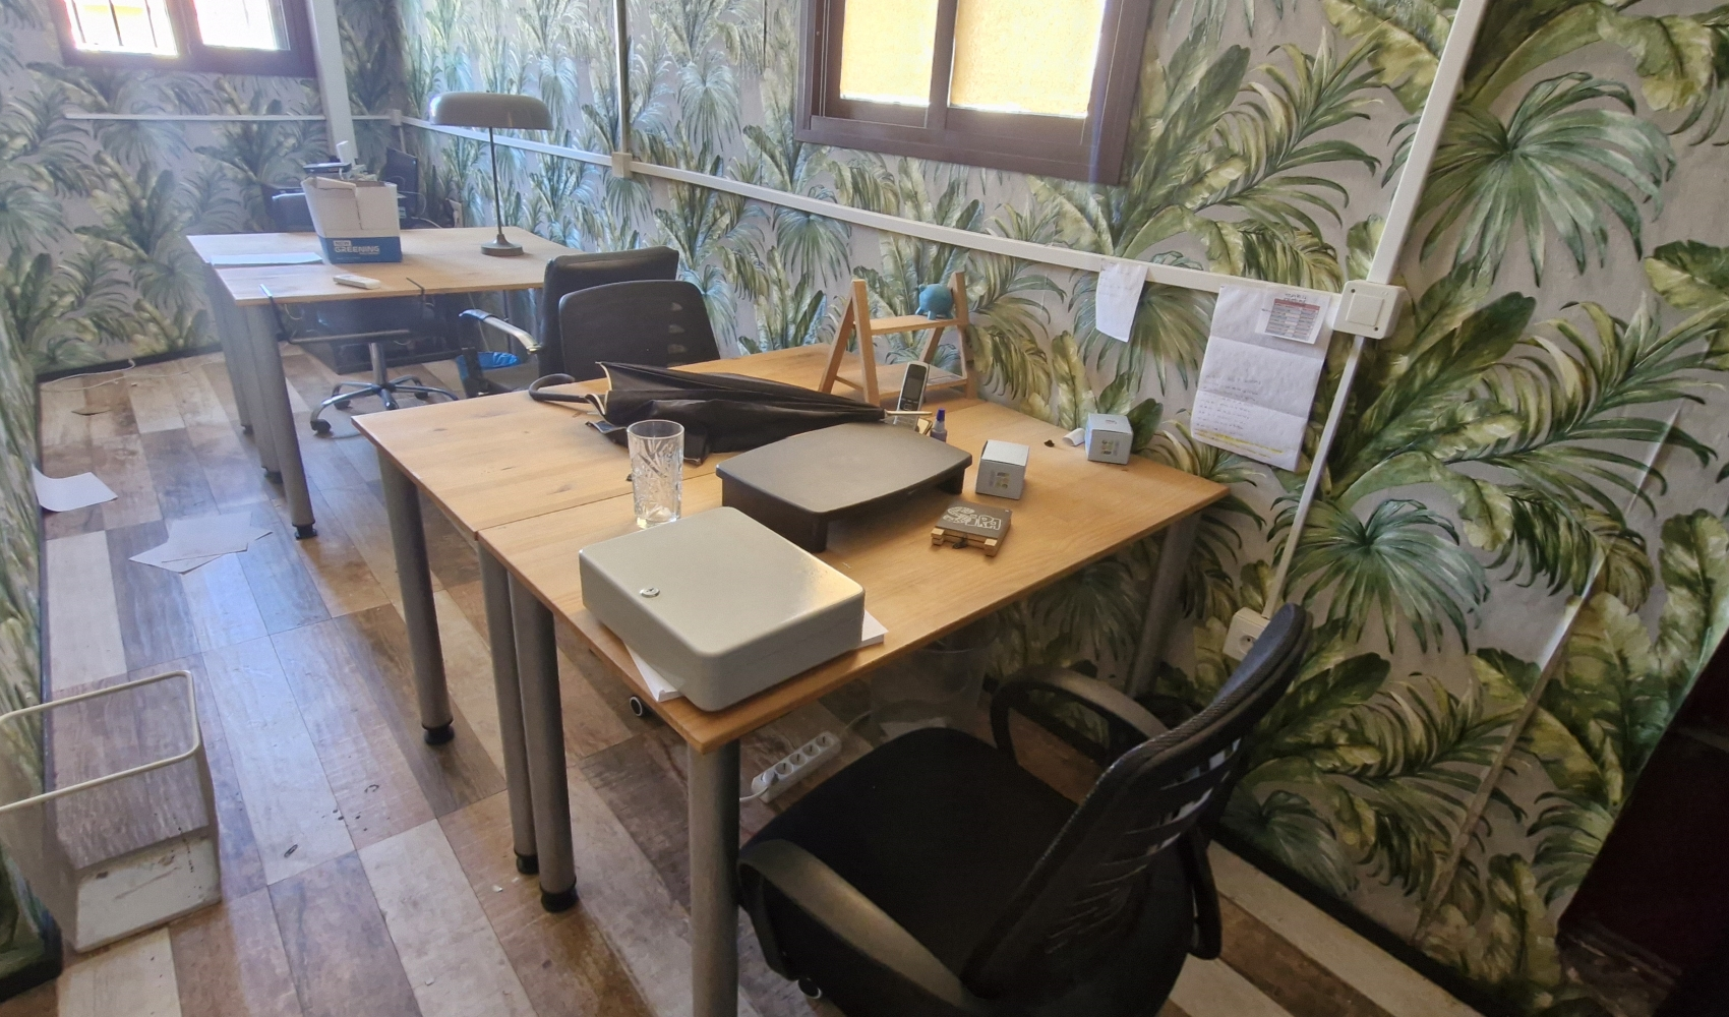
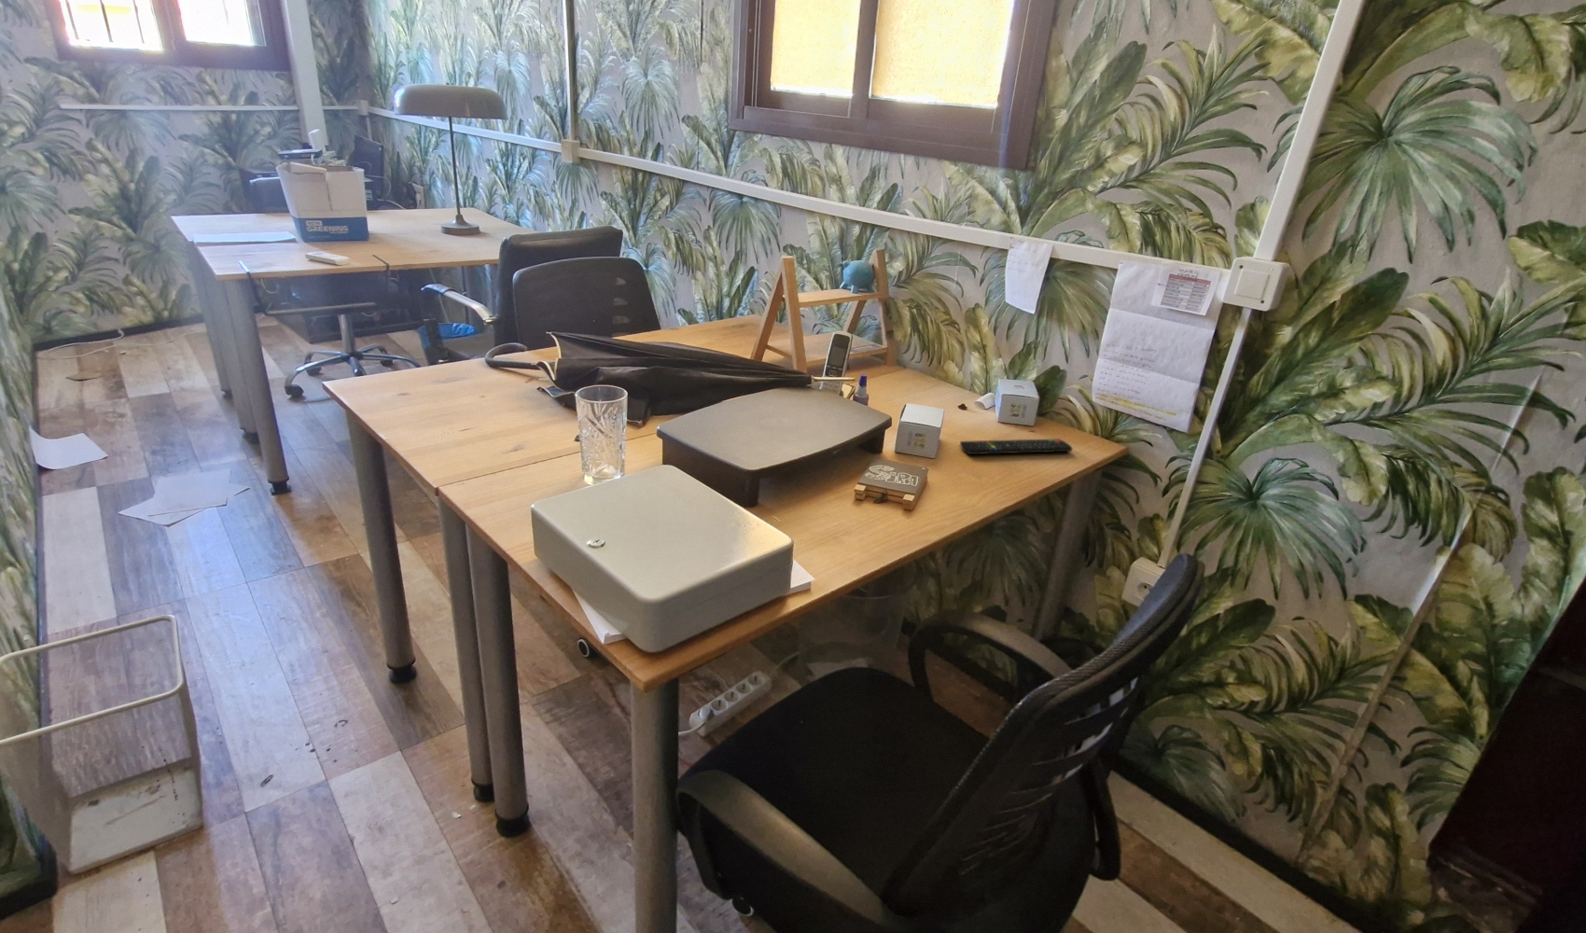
+ remote control [960,438,1074,455]
